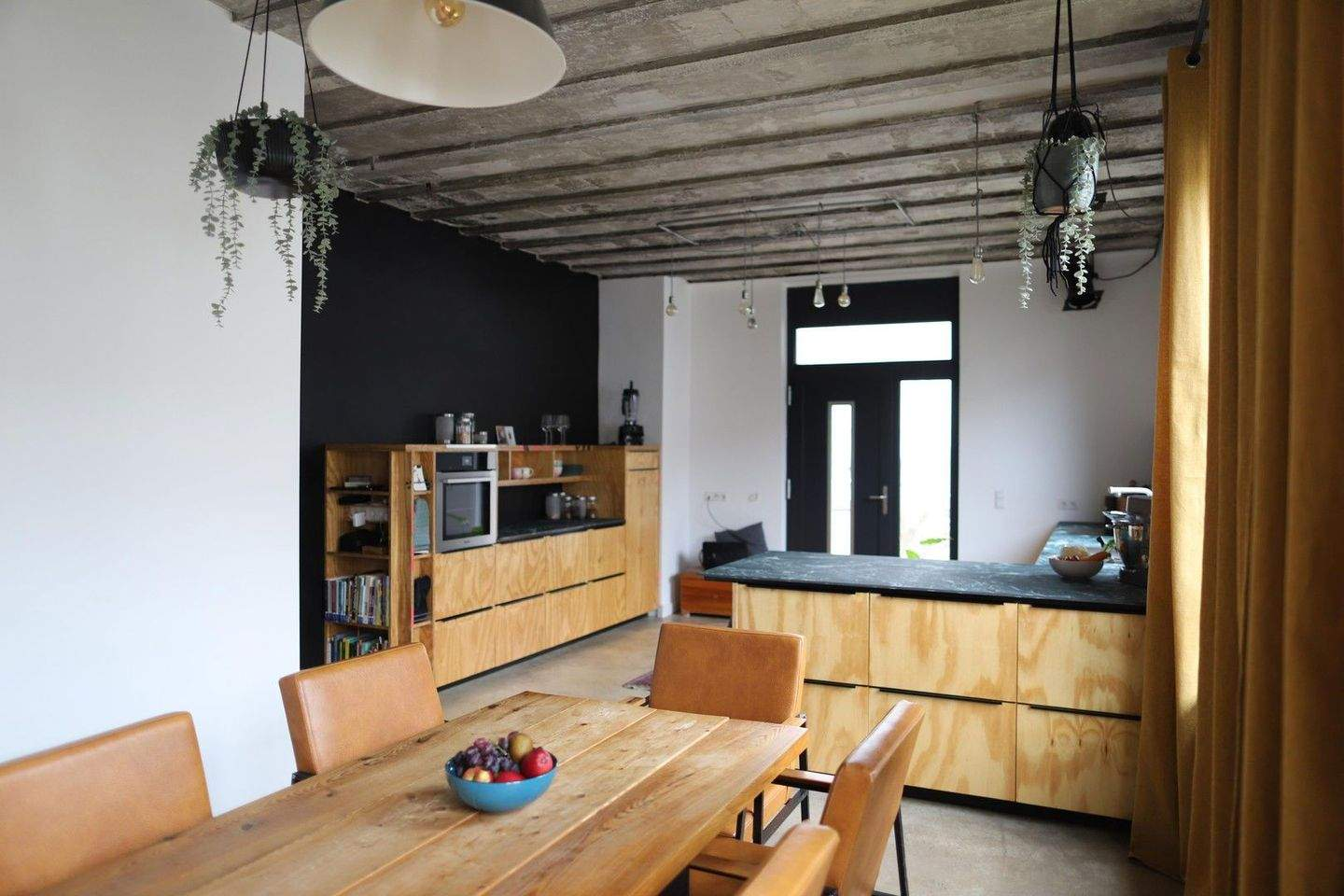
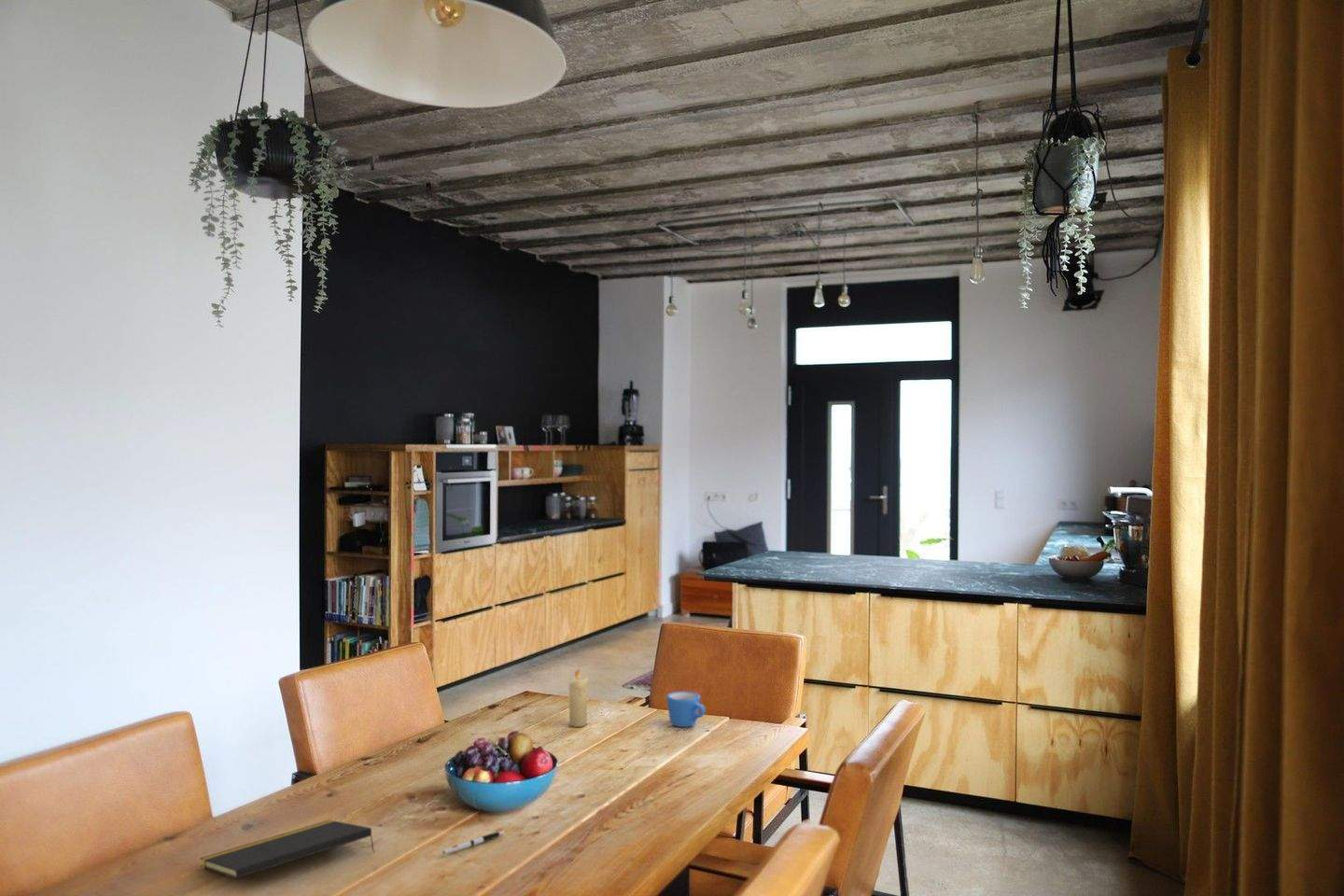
+ mug [665,691,707,728]
+ notepad [199,819,375,879]
+ candle [567,667,589,728]
+ pen [441,830,507,855]
